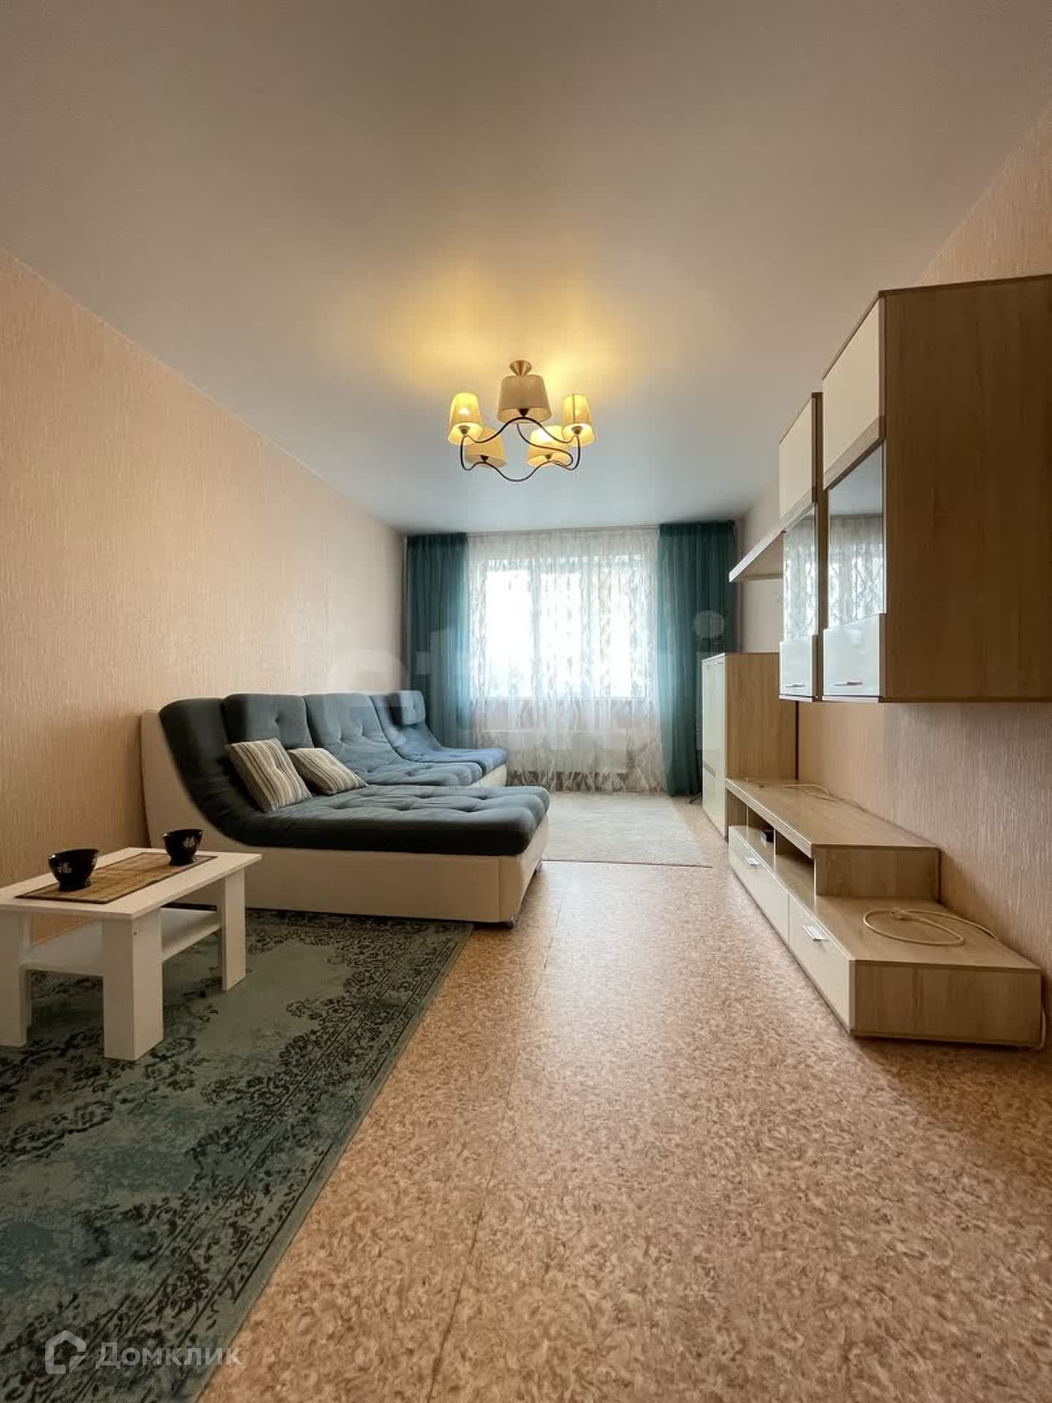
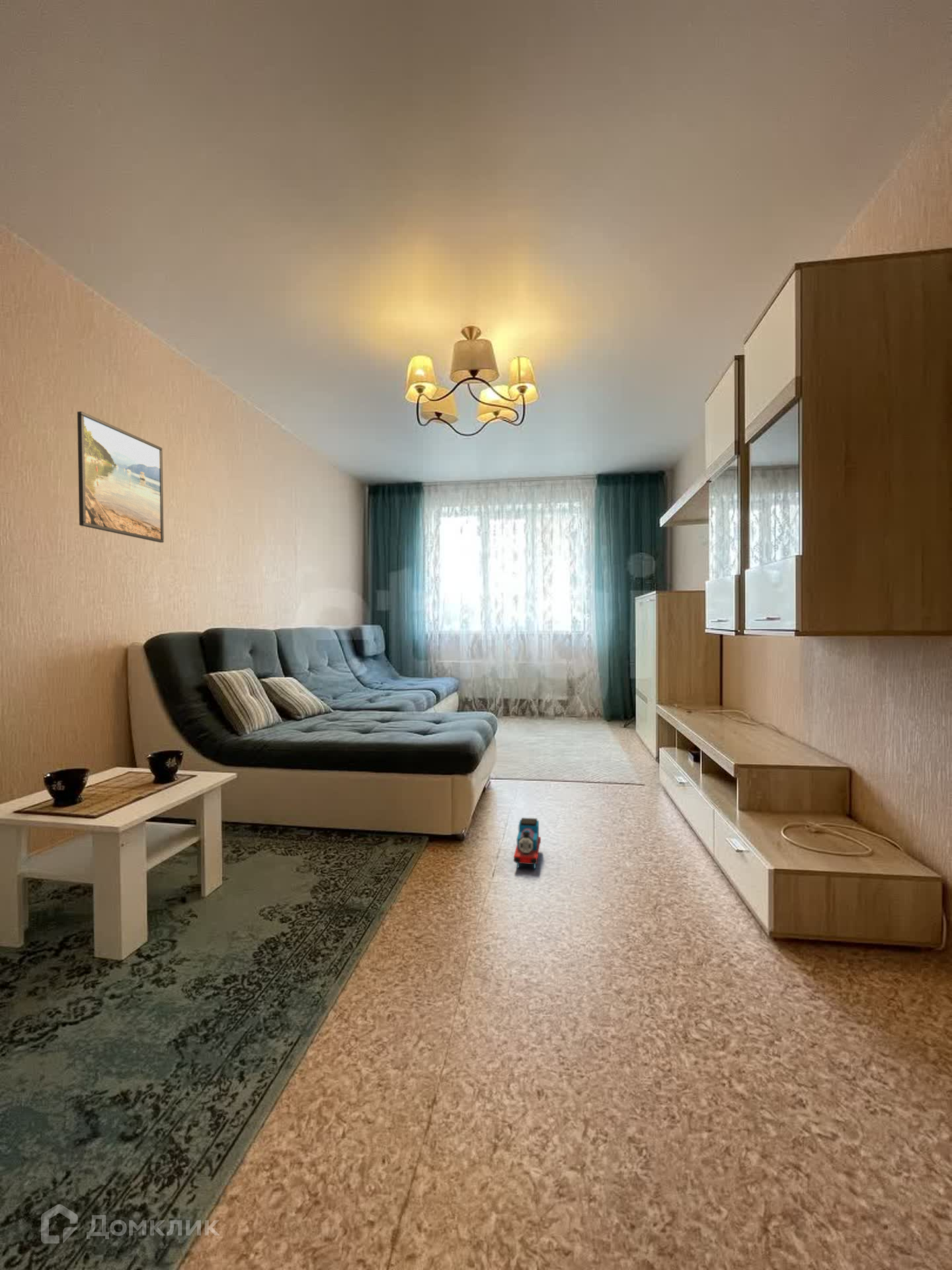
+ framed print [77,411,165,543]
+ toy train [513,817,541,870]
